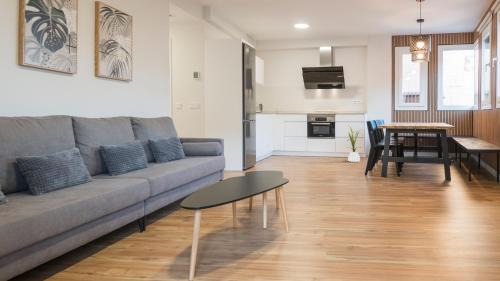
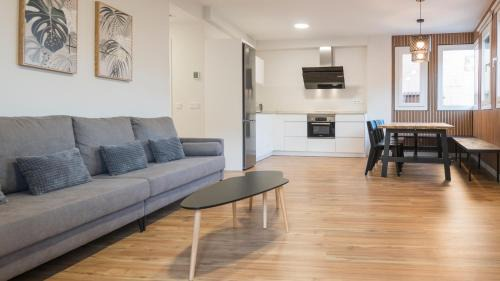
- house plant [345,124,364,163]
